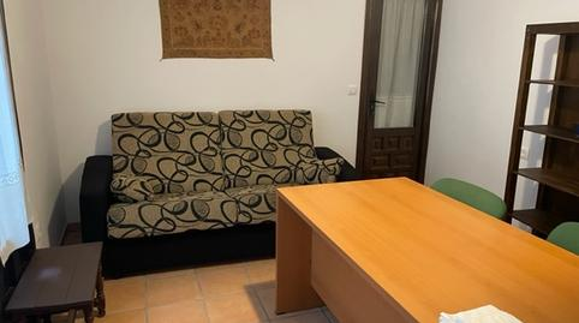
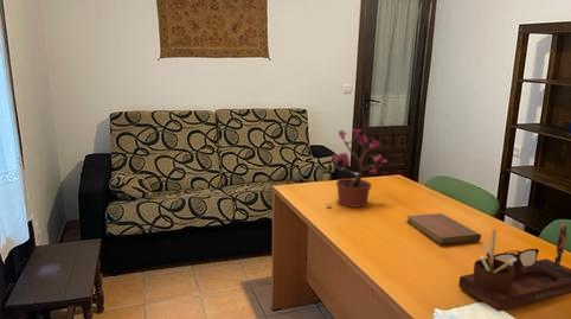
+ notebook [405,212,482,245]
+ potted plant [325,127,387,209]
+ desk organizer [457,223,571,313]
